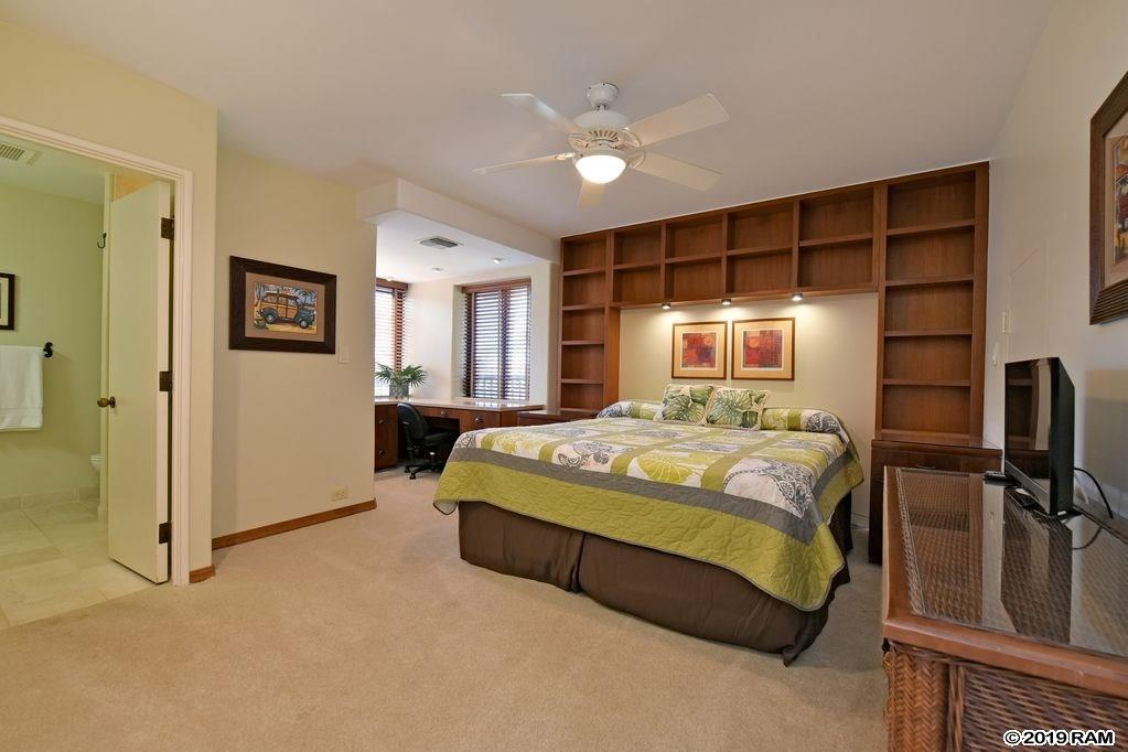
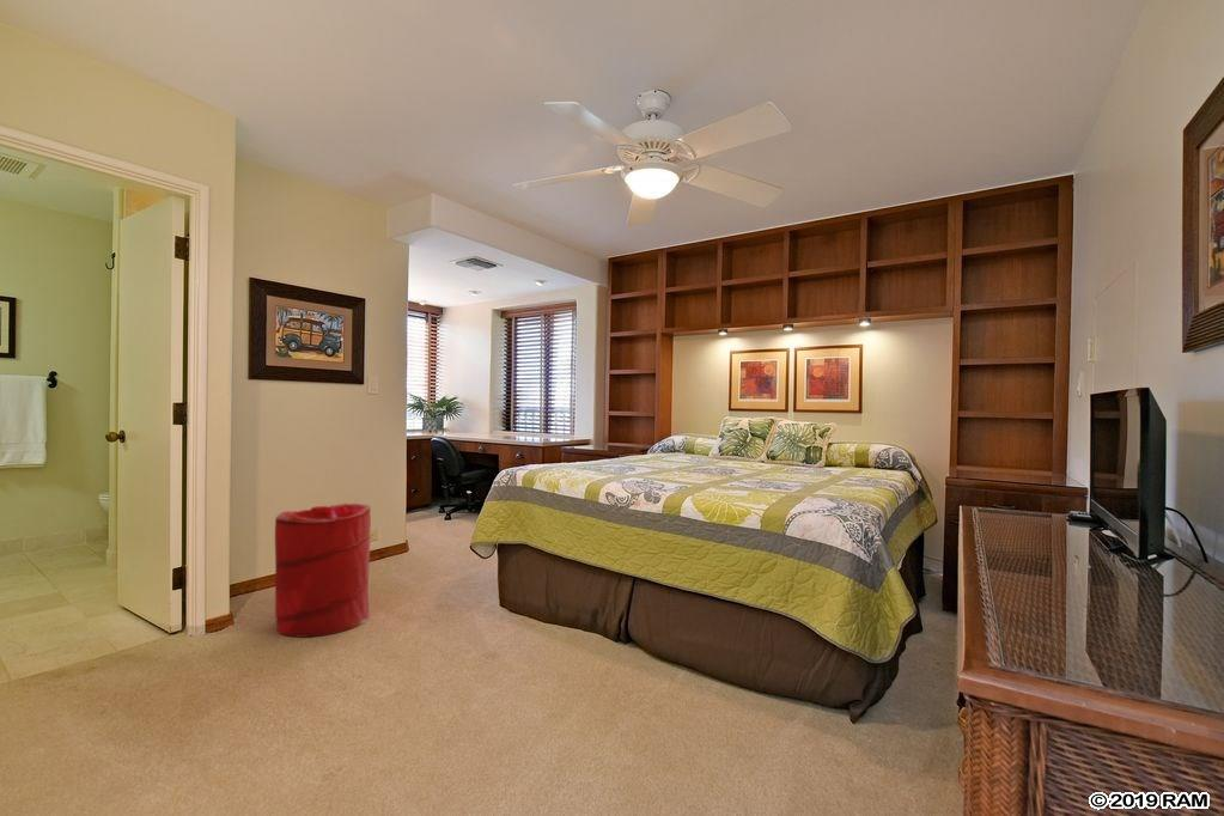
+ laundry hamper [274,503,372,639]
